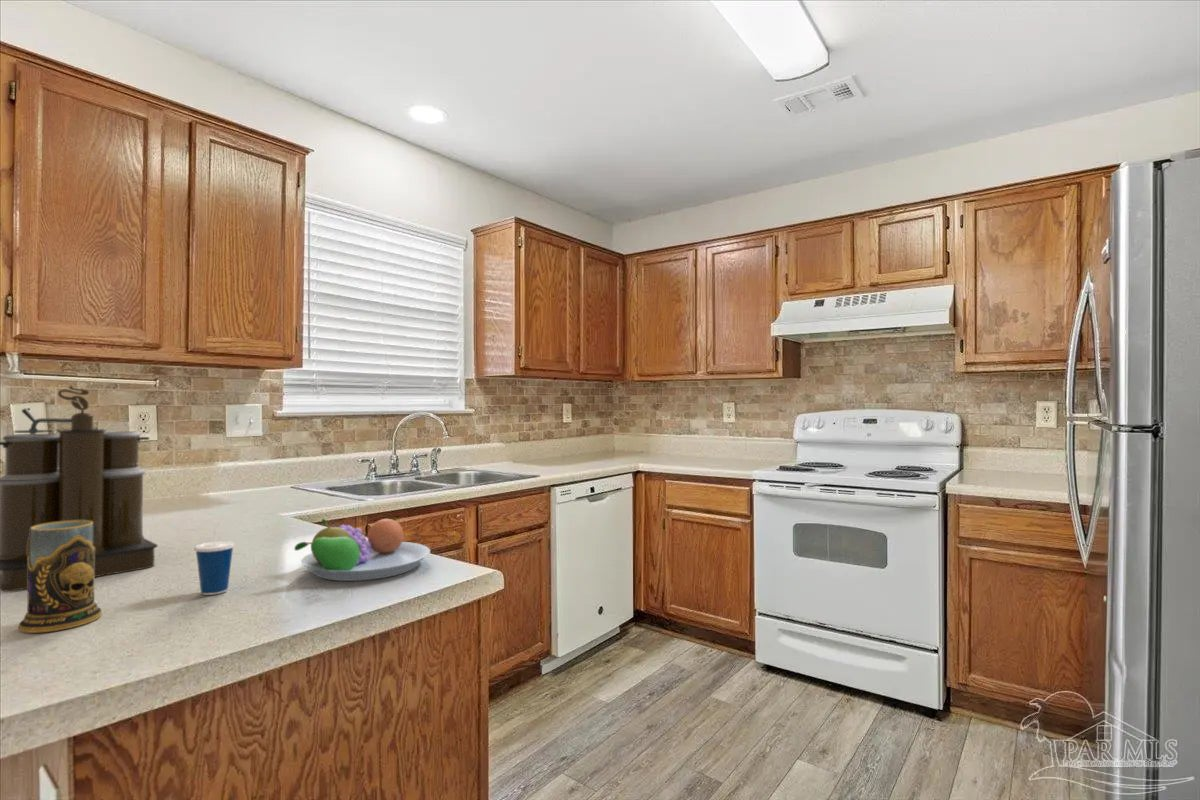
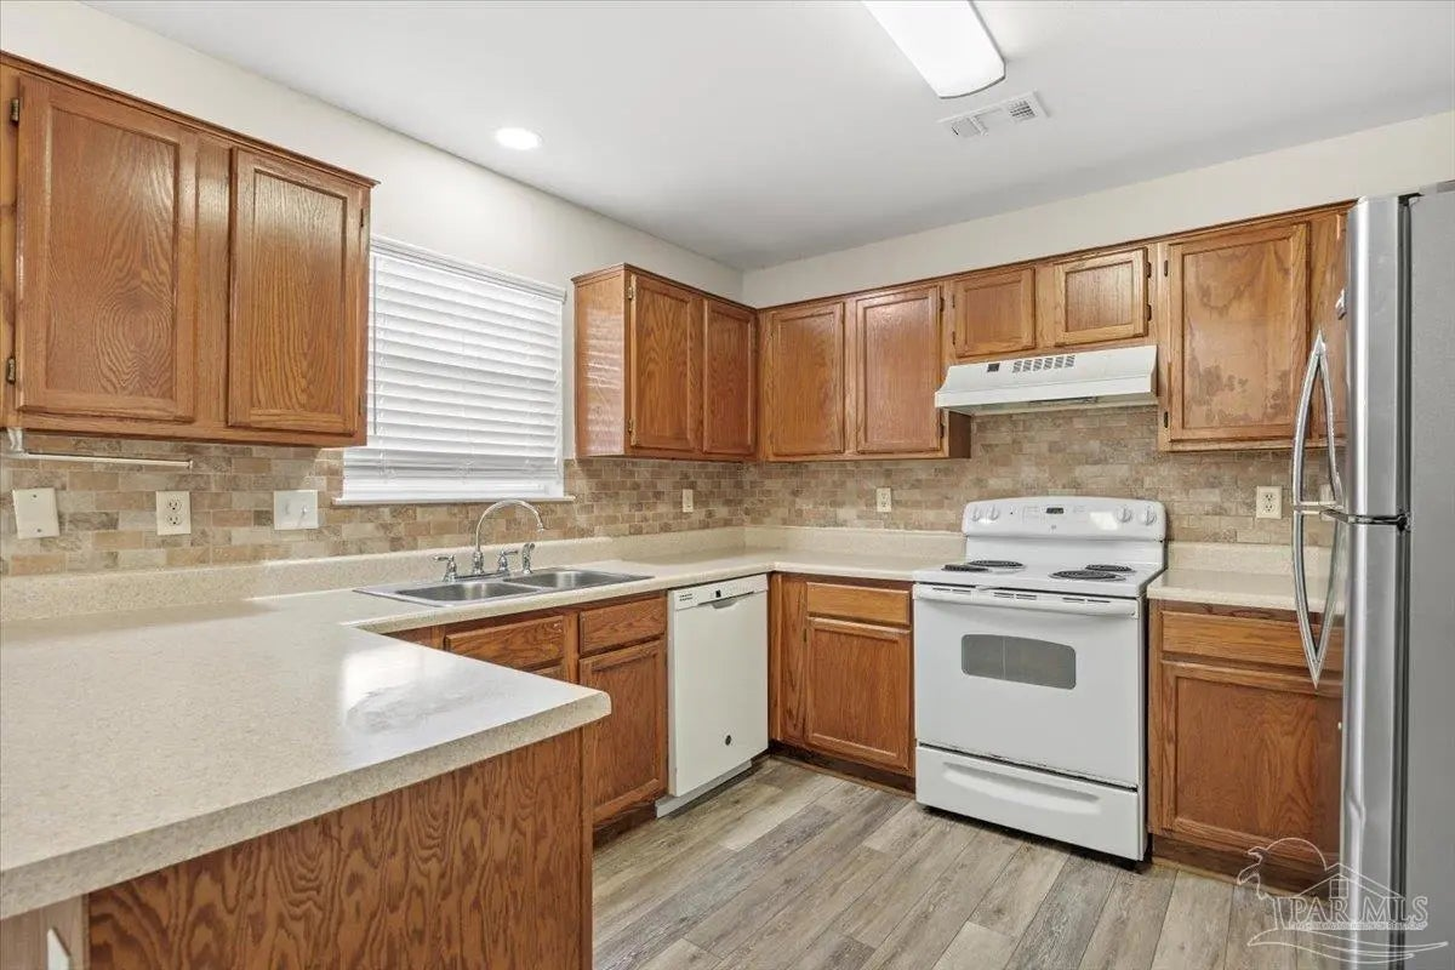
- coffee maker [0,384,159,592]
- cup [193,516,236,596]
- fruit bowl [293,517,431,582]
- mug [18,520,103,634]
